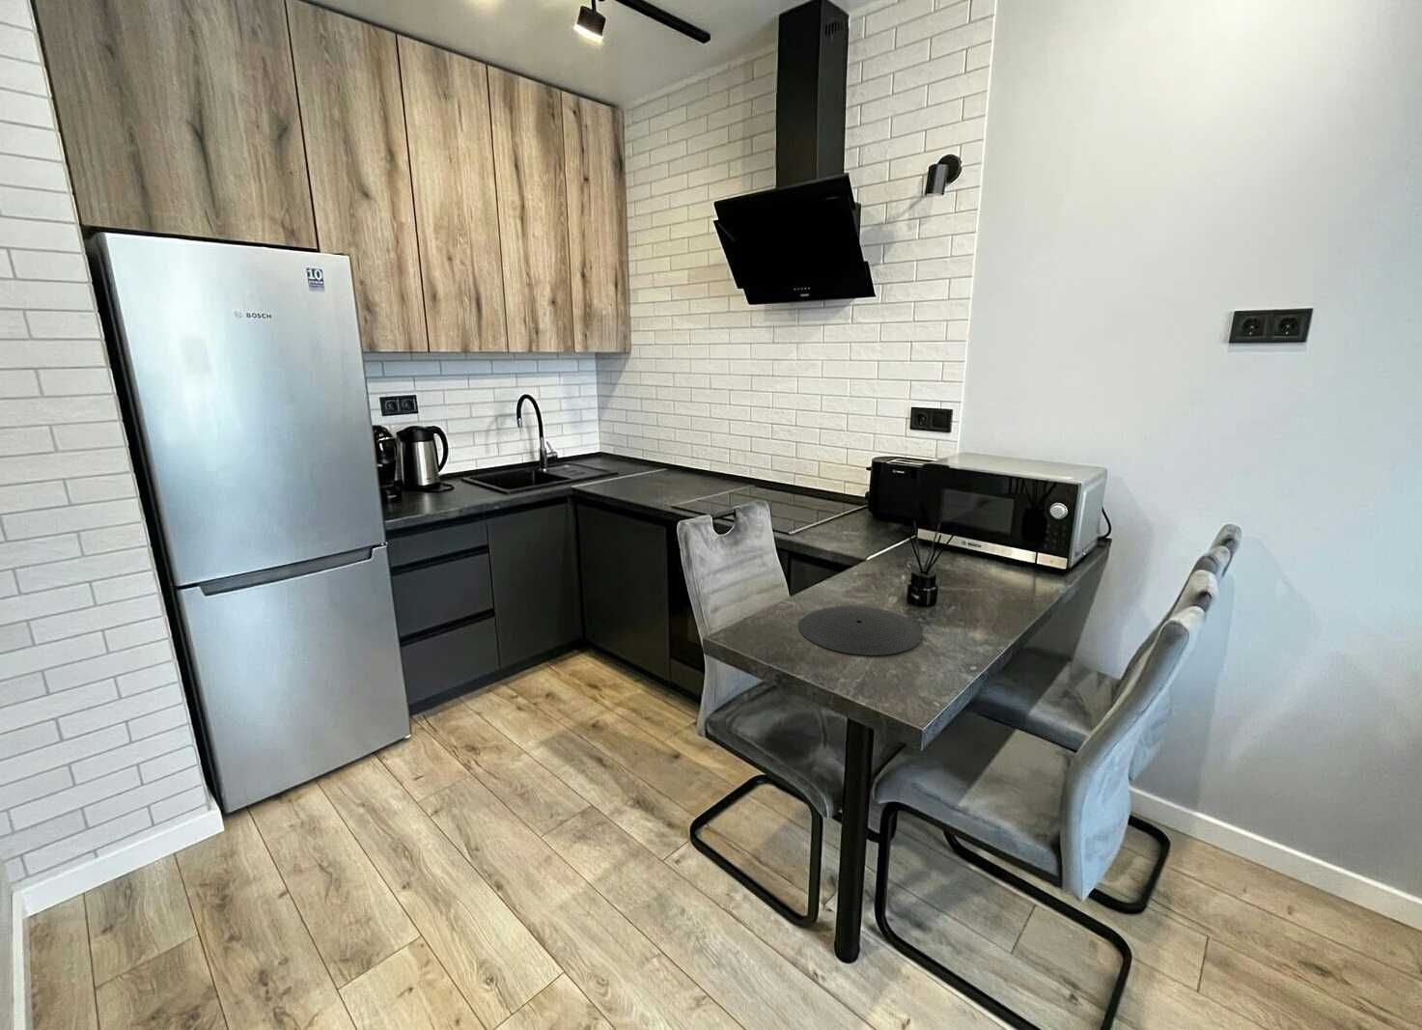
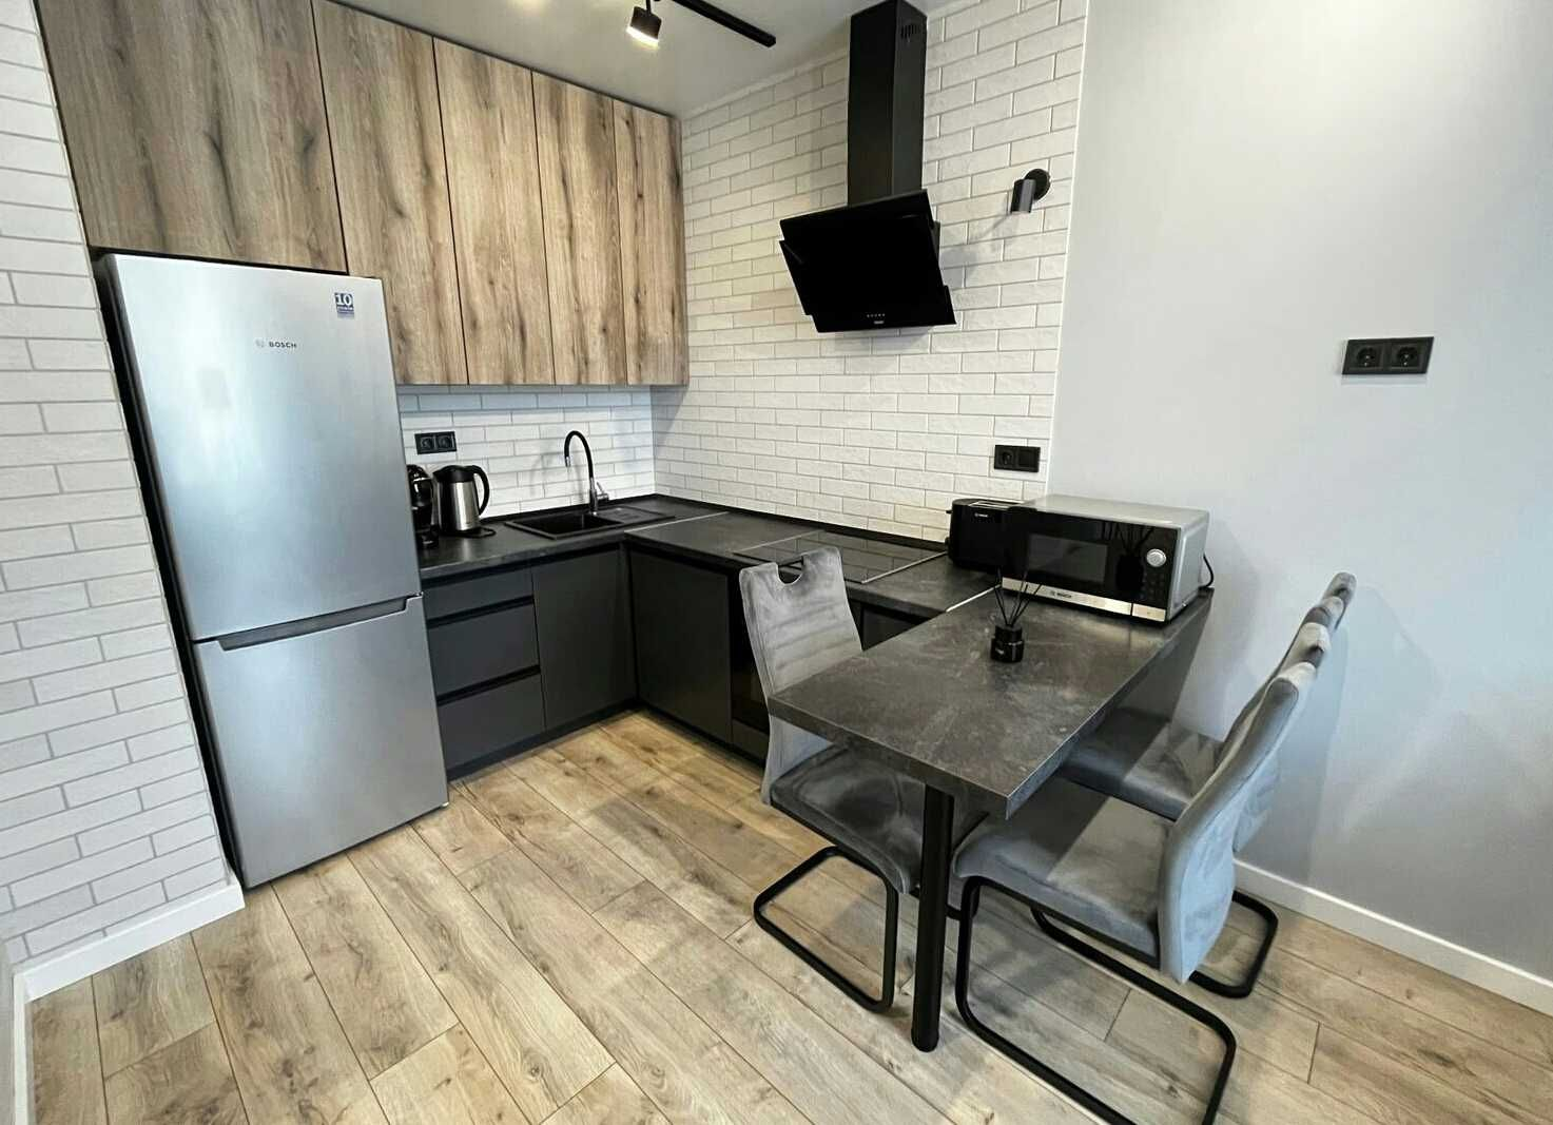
- plate [797,604,923,657]
